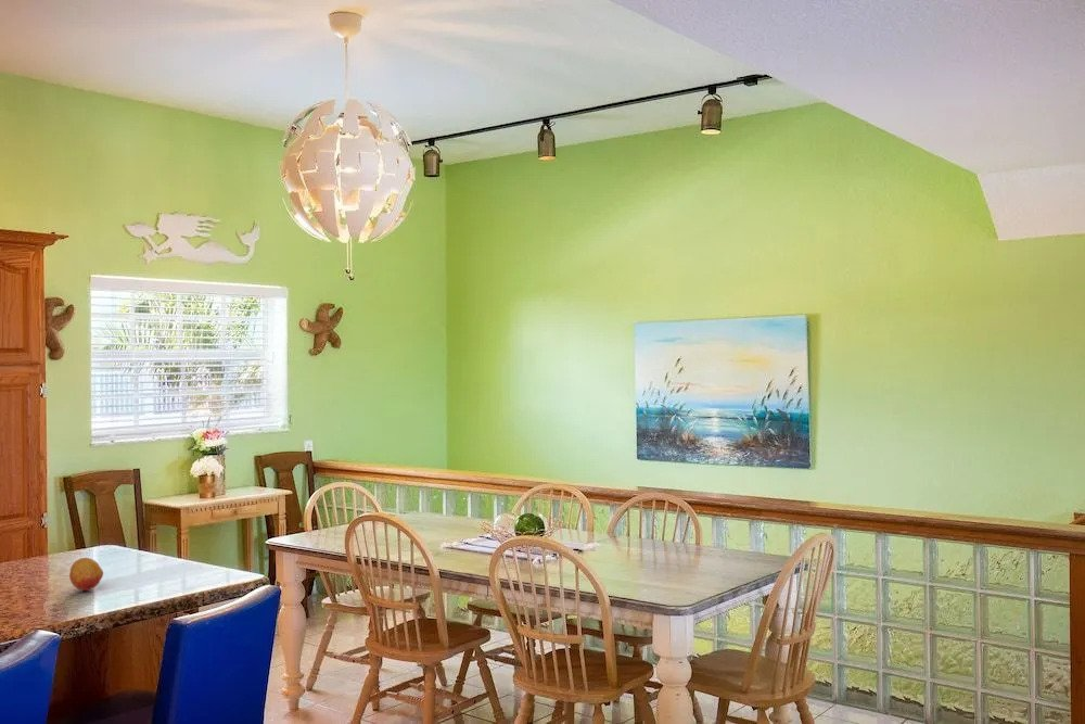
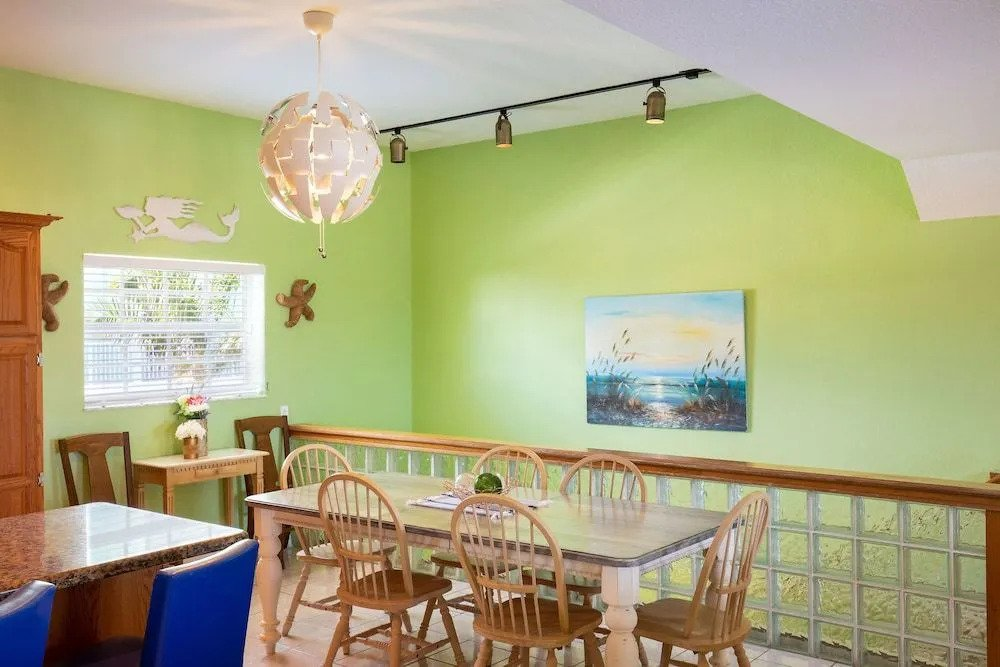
- fruit [68,557,104,592]
